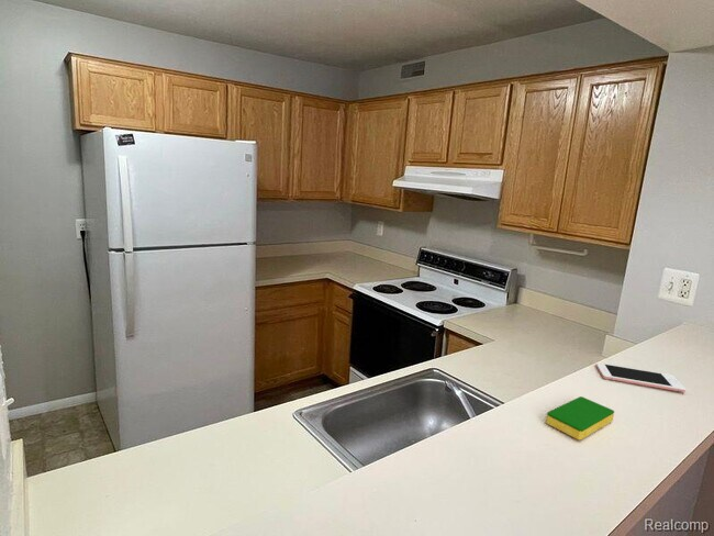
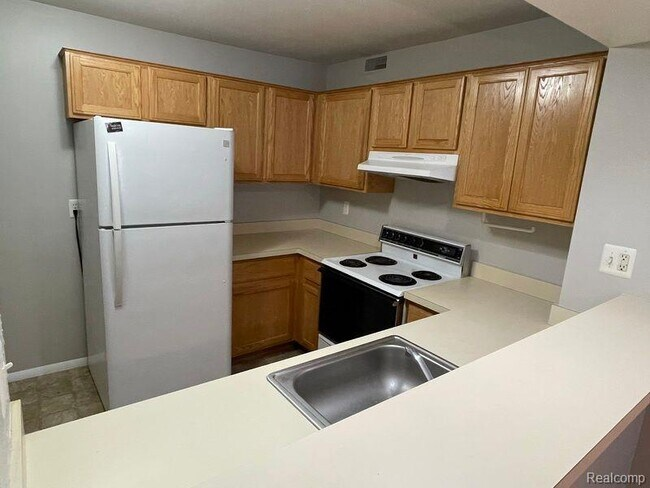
- cell phone [595,361,687,393]
- dish sponge [545,395,615,440]
